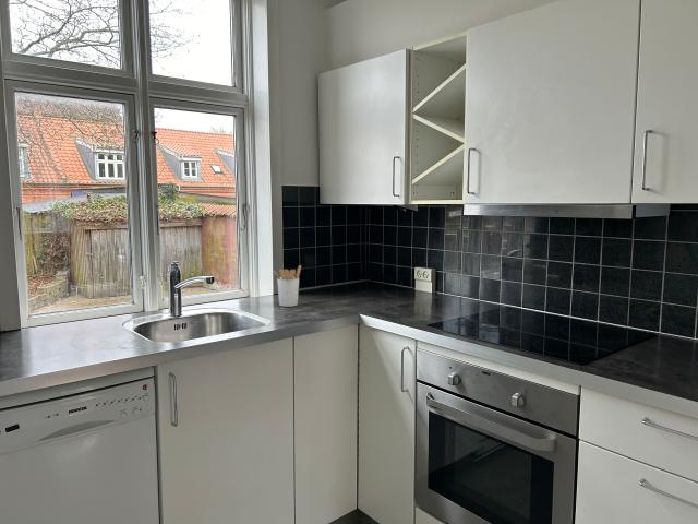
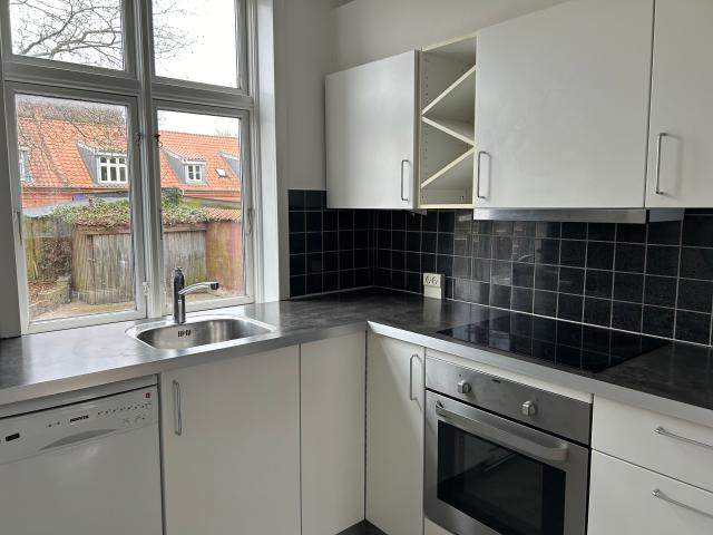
- utensil holder [272,264,302,308]
